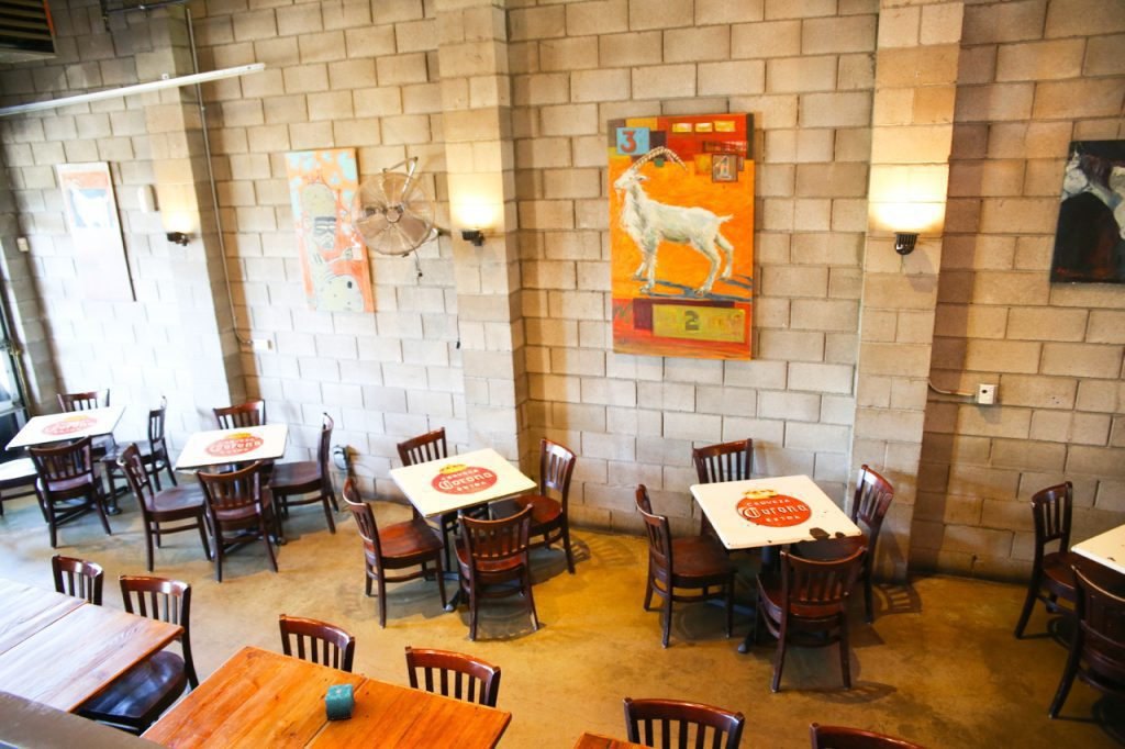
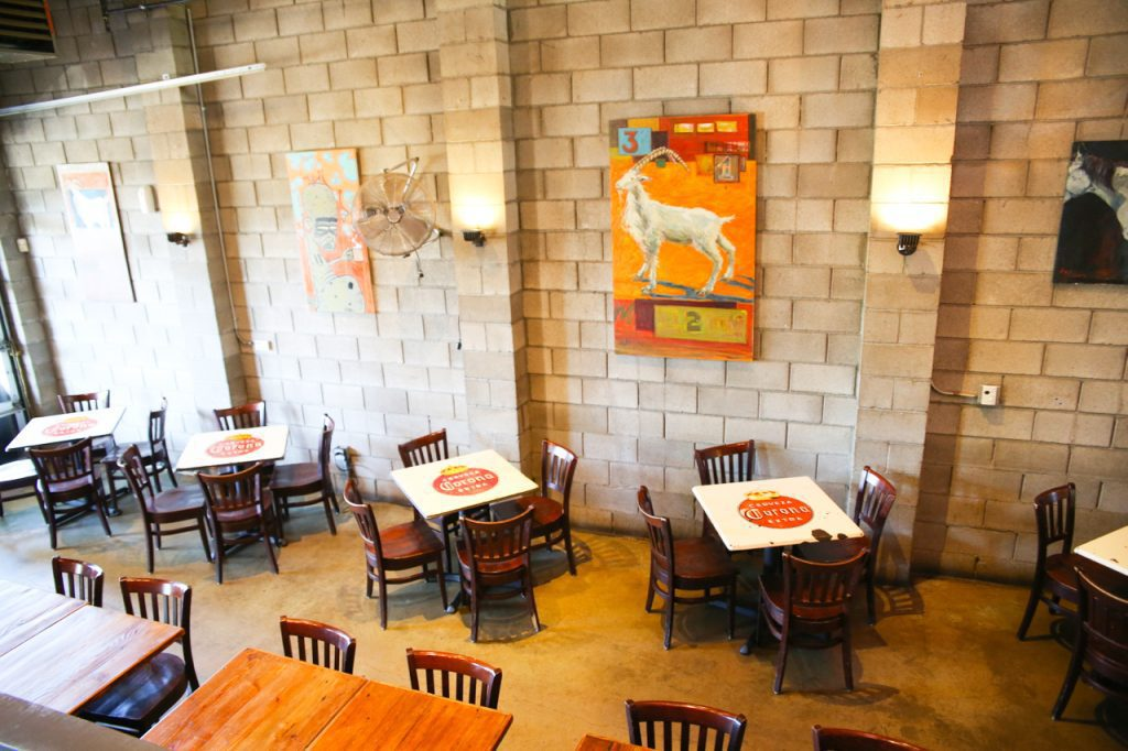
- candle [324,682,356,722]
